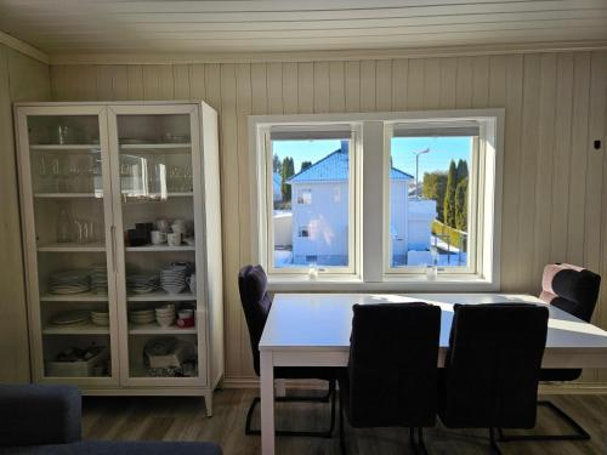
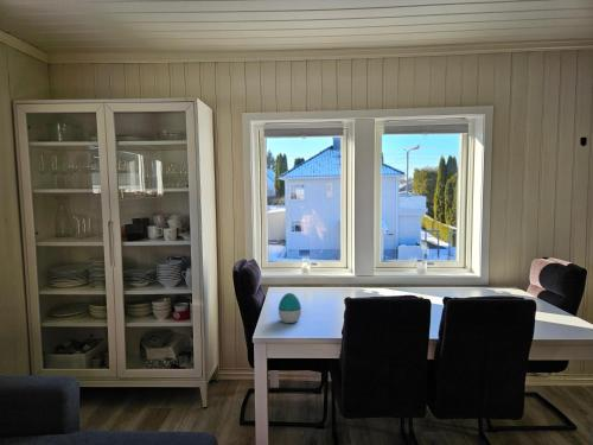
+ decorative egg [278,292,302,324]
